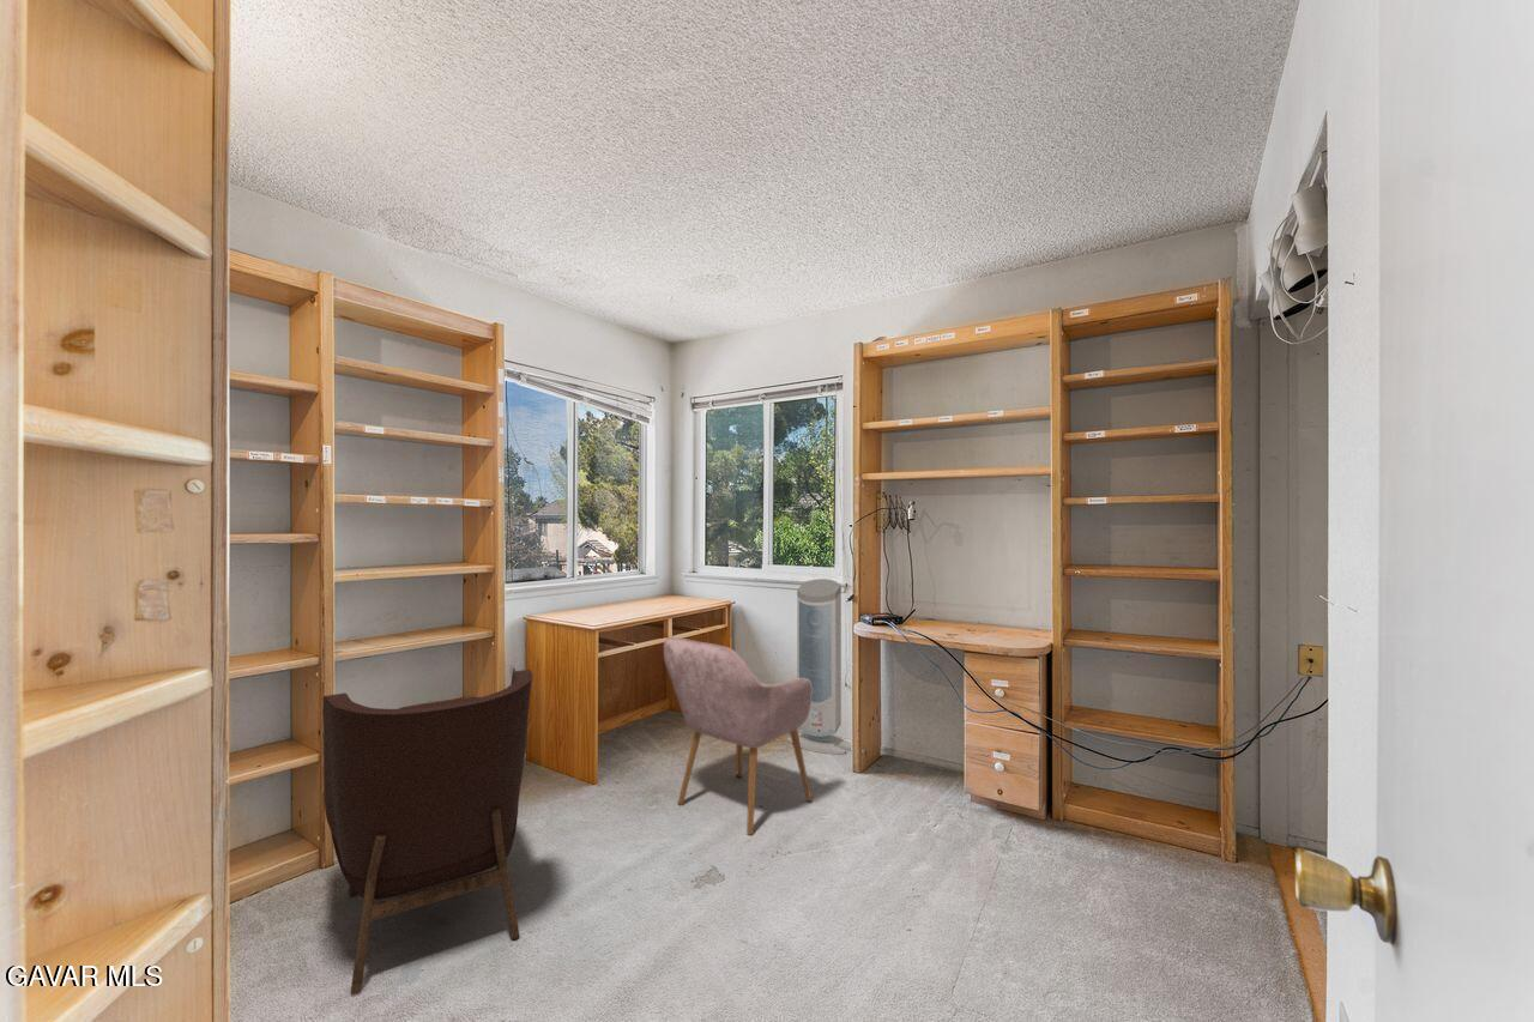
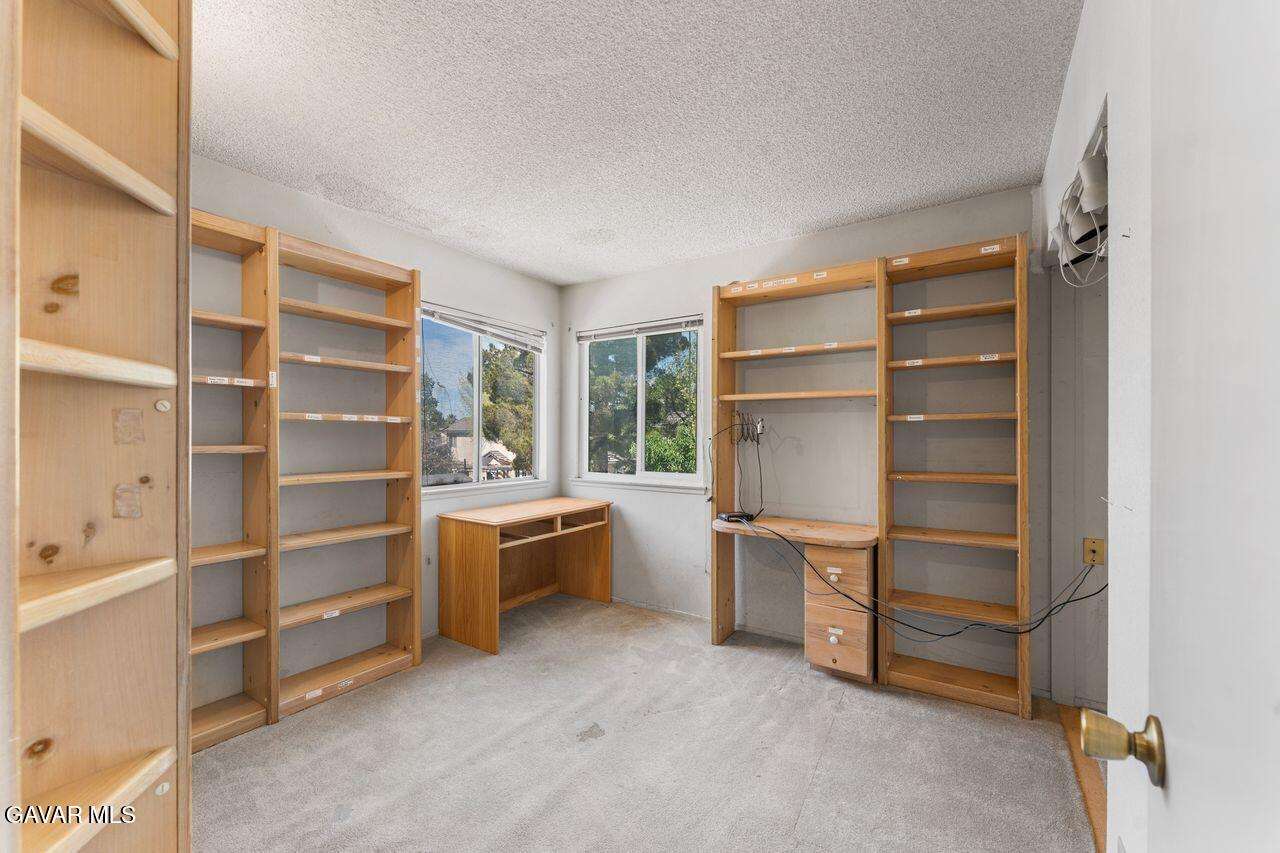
- air purifier [785,577,852,755]
- armchair [321,669,533,996]
- chair [663,636,813,836]
